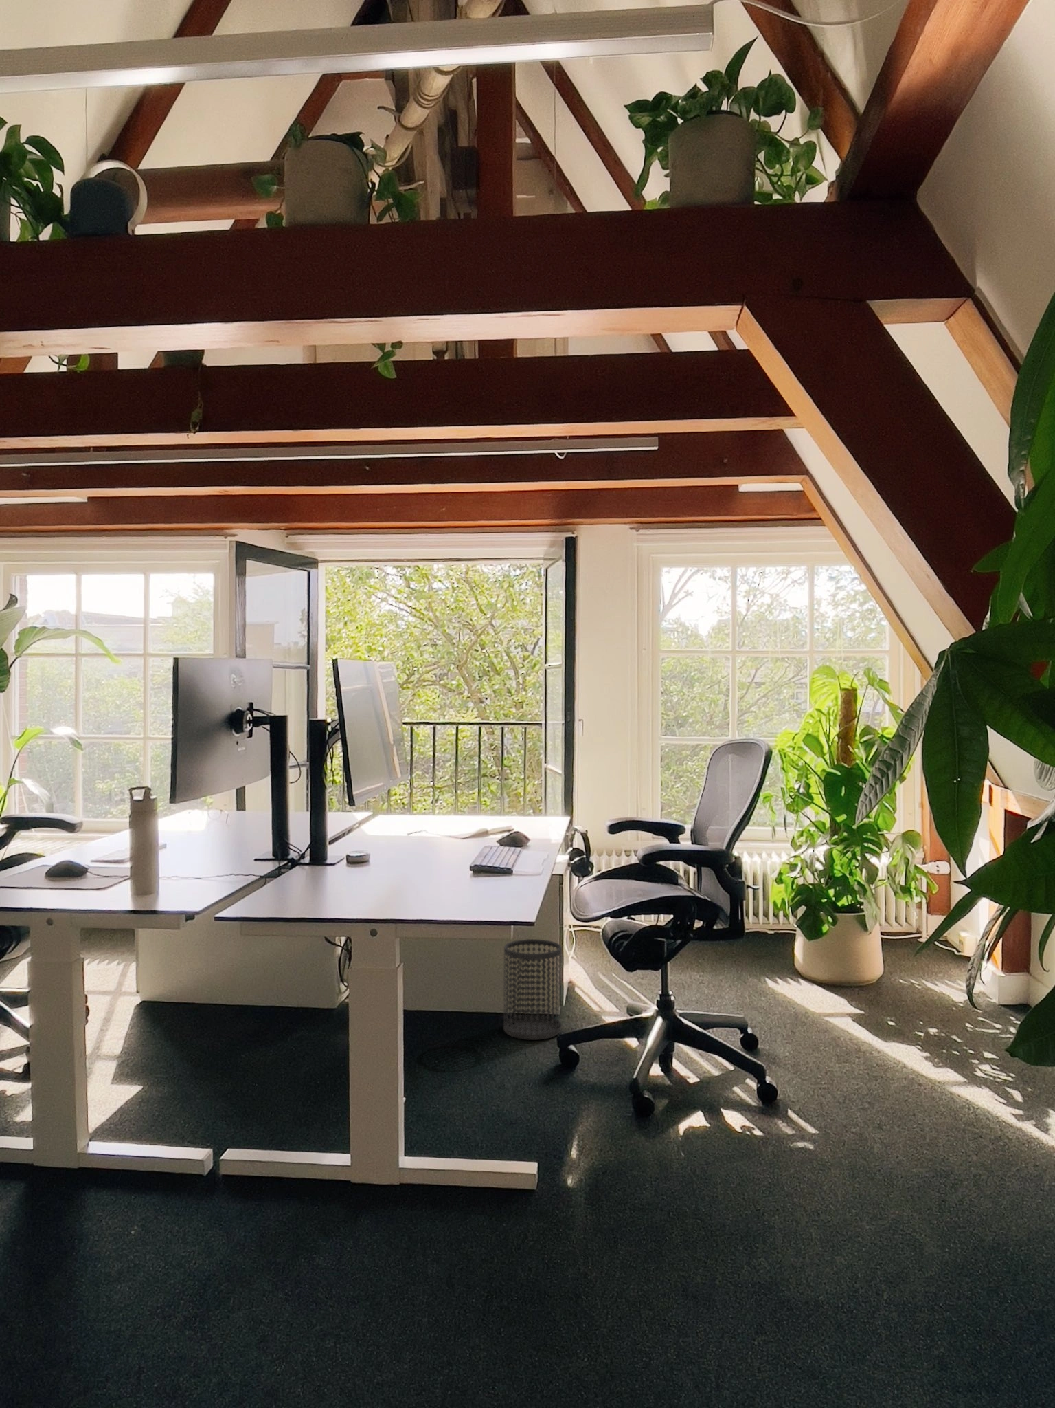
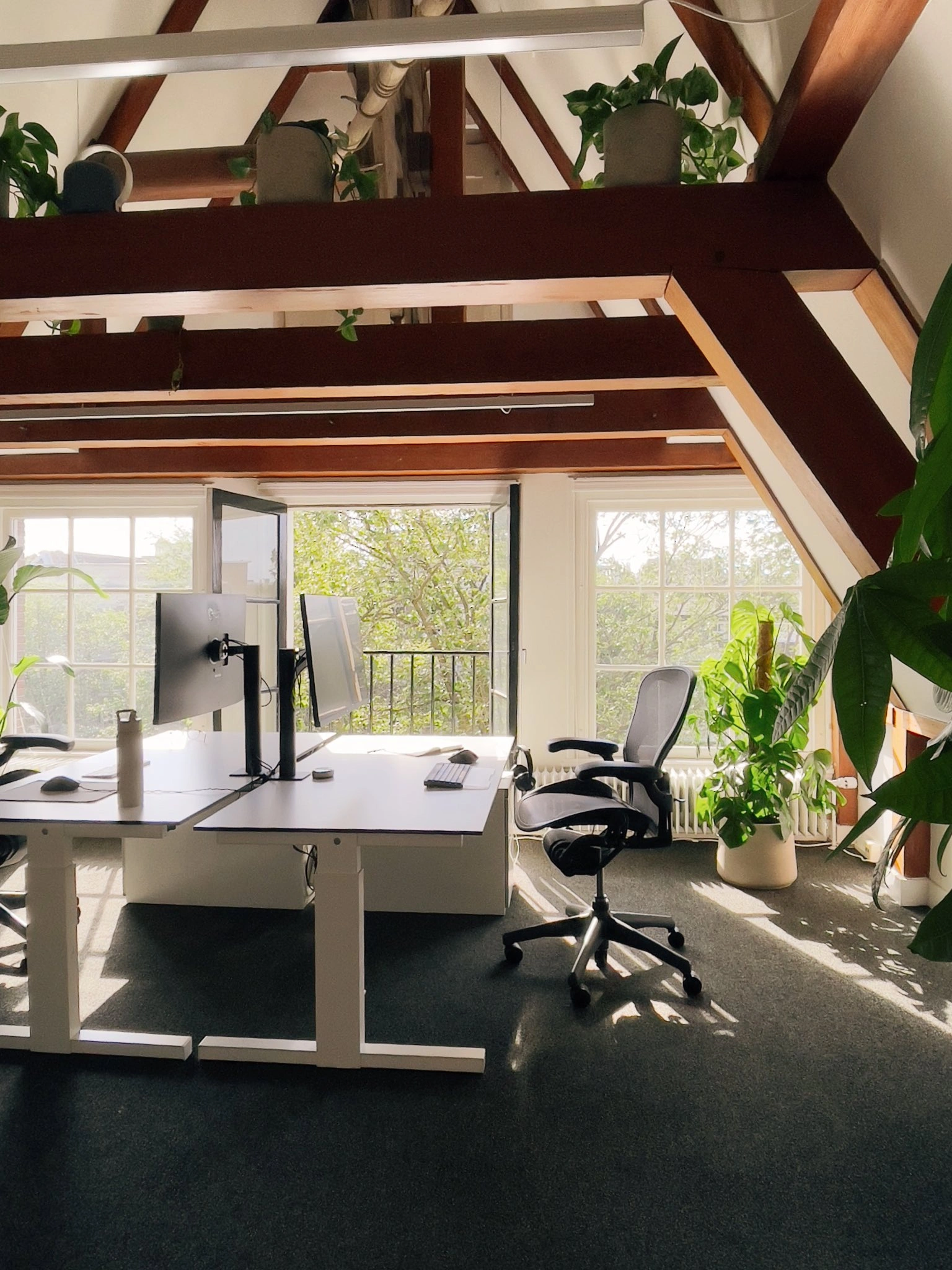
- wastebasket [503,938,563,1041]
